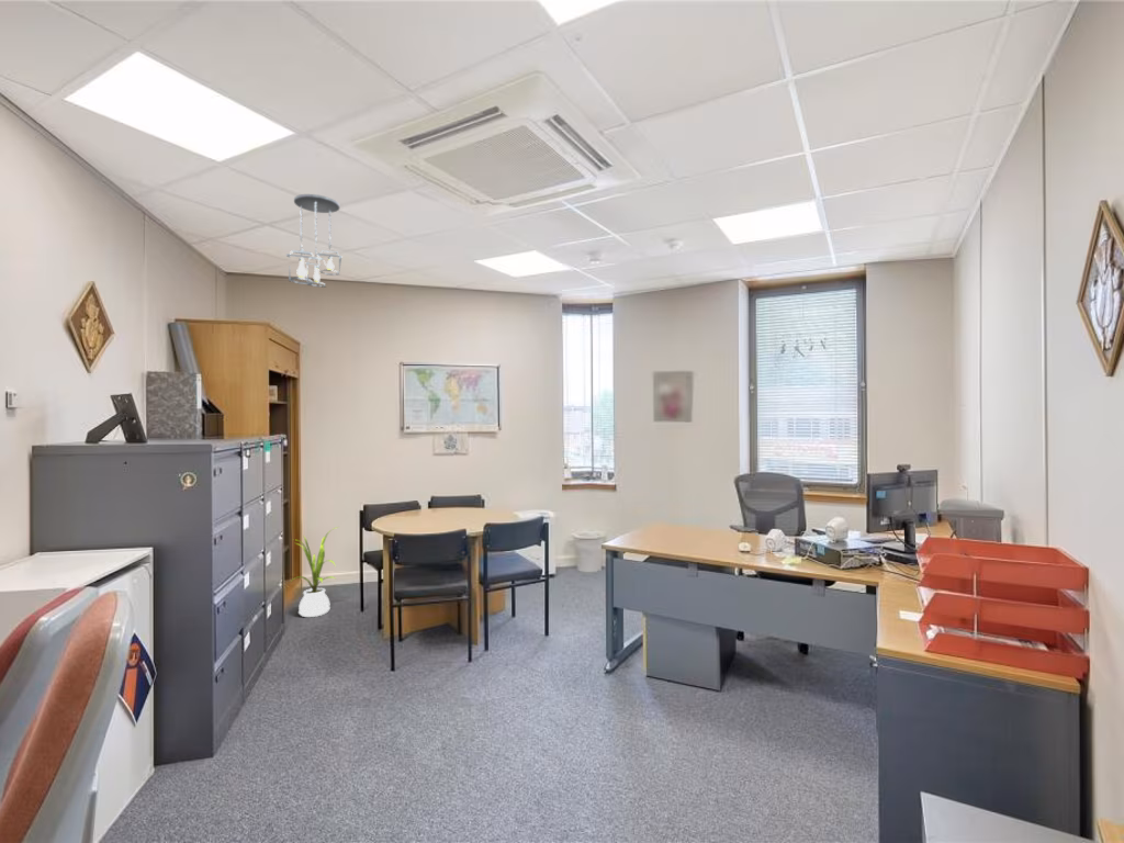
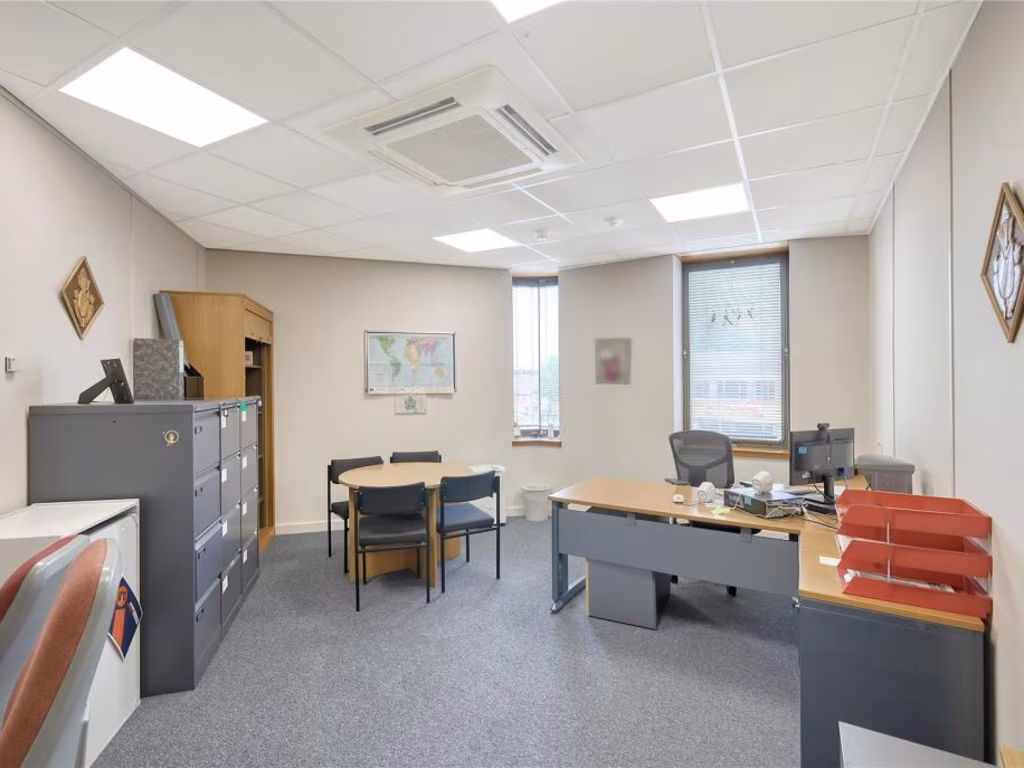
- ceiling light fixture [285,193,344,289]
- house plant [290,526,340,618]
